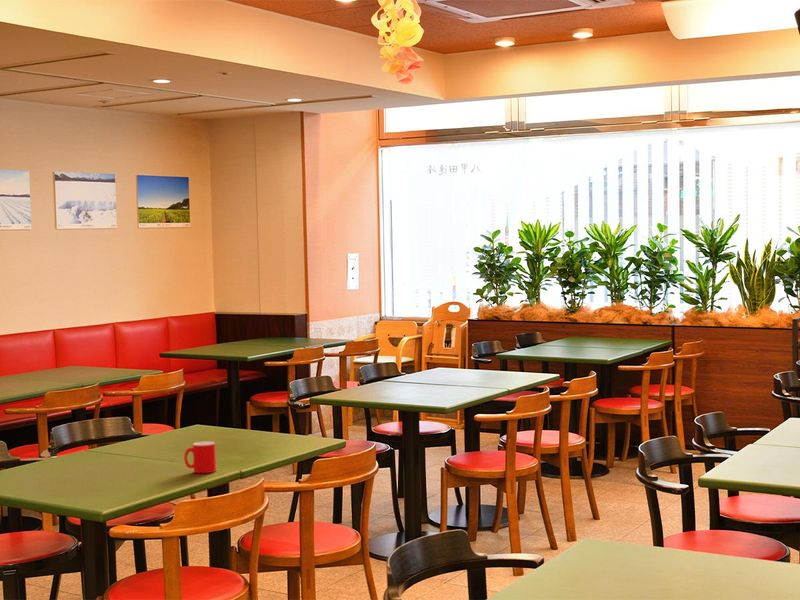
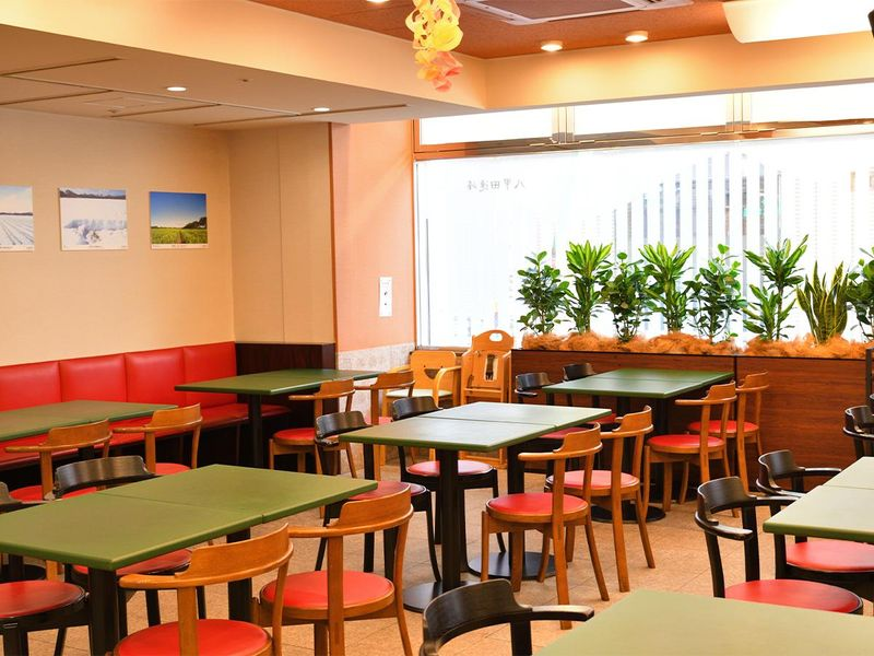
- cup [183,440,217,474]
